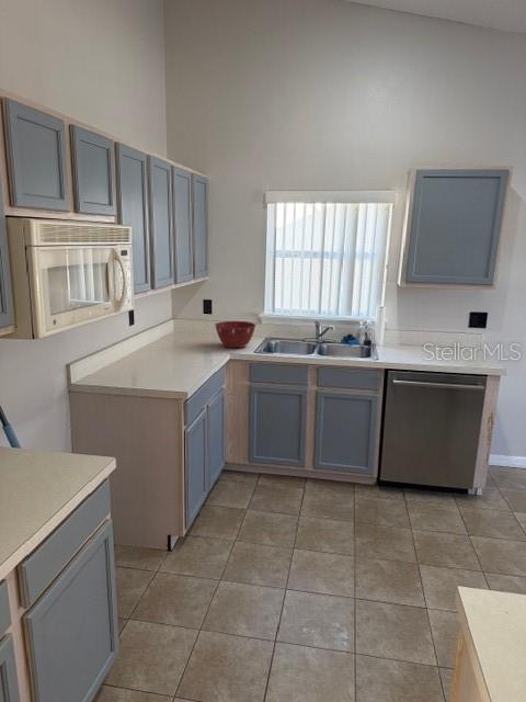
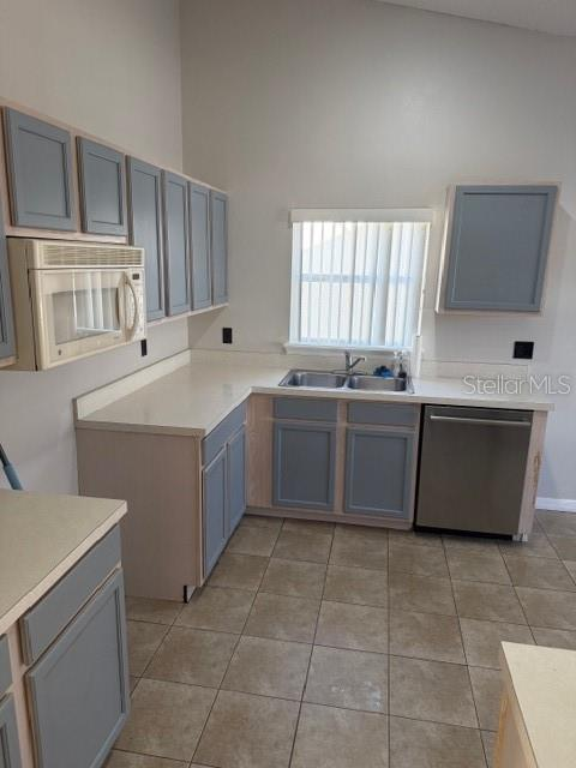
- mixing bowl [214,320,258,349]
